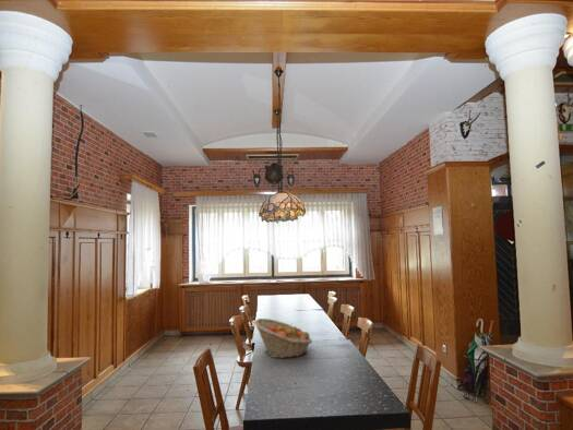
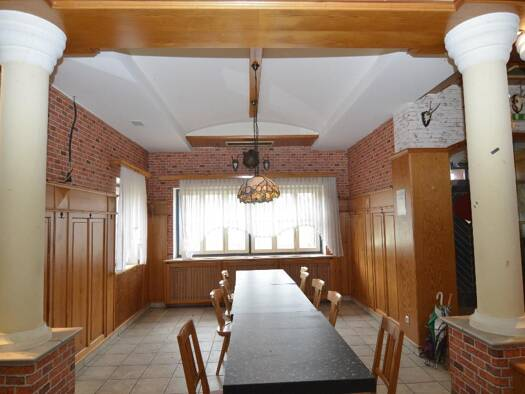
- fruit basket [253,318,313,359]
